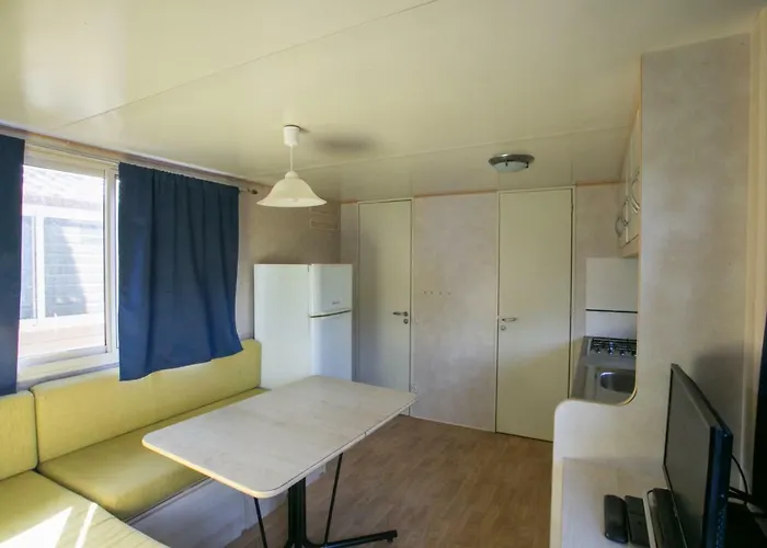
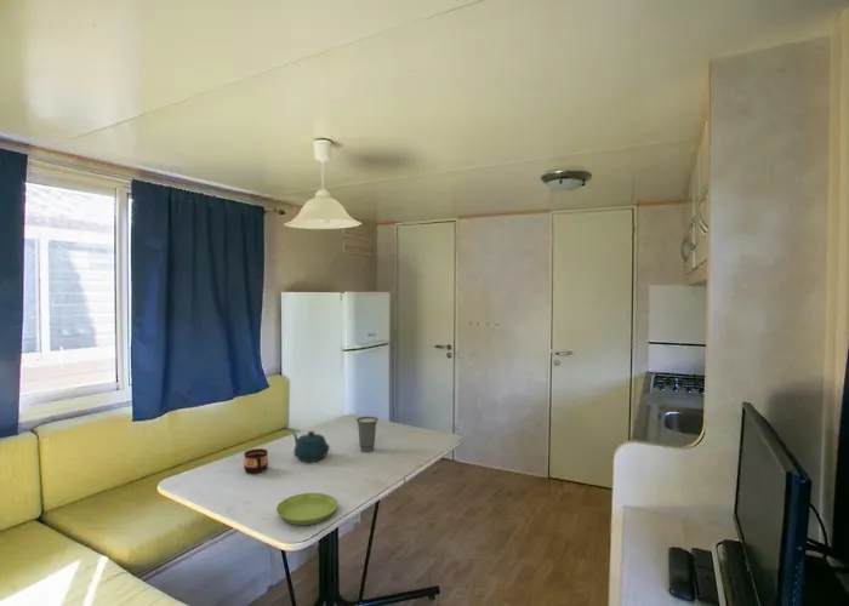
+ saucer [275,492,338,526]
+ cup [243,447,269,475]
+ teapot [291,430,331,463]
+ cup [355,416,380,453]
